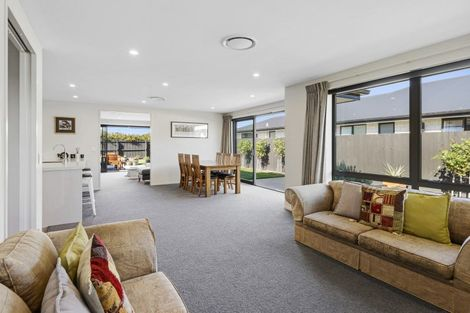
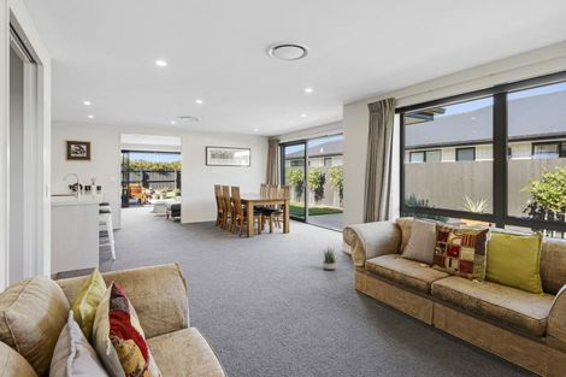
+ potted plant [316,245,342,271]
